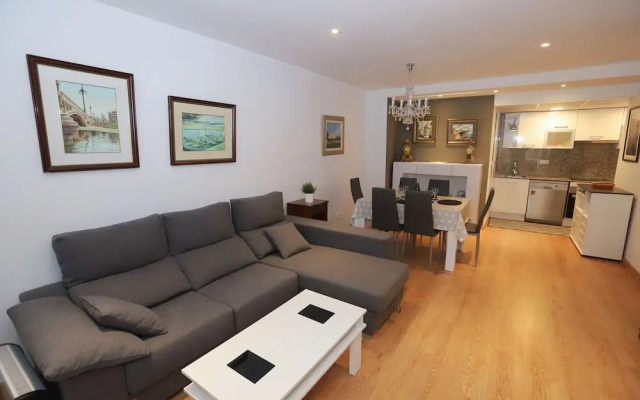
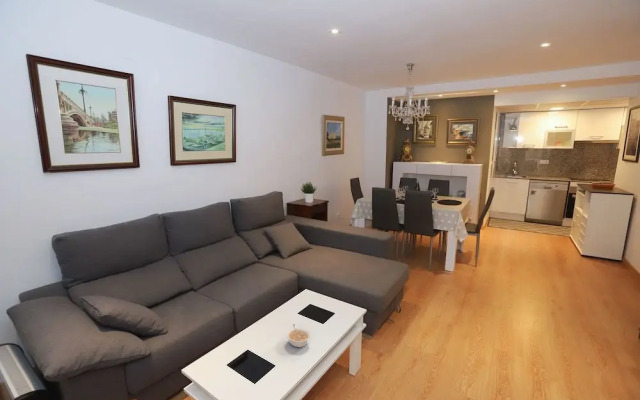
+ legume [285,323,311,348]
